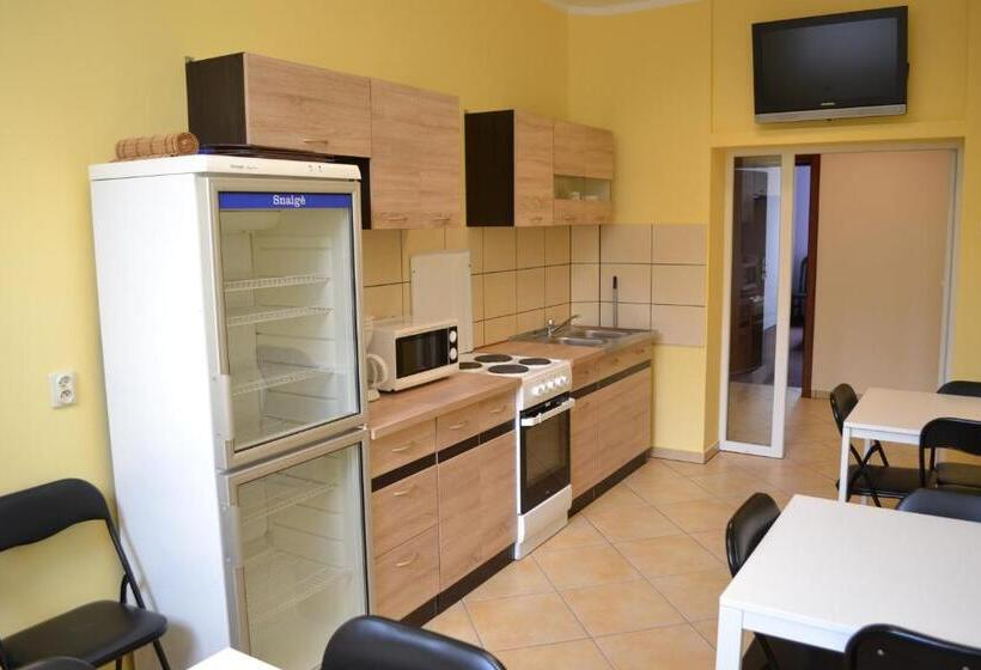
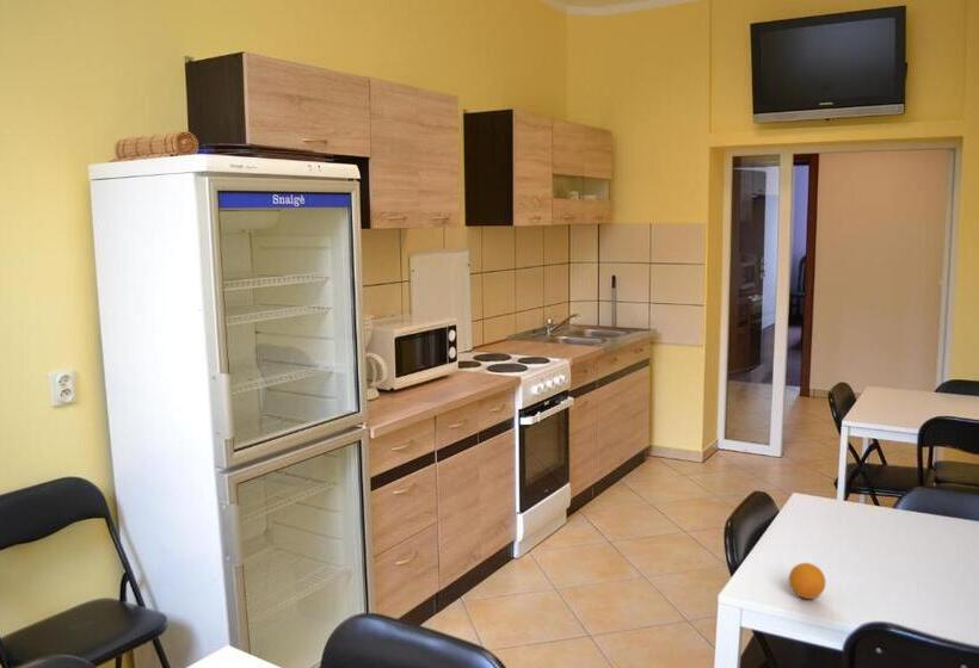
+ fruit [788,562,827,600]
